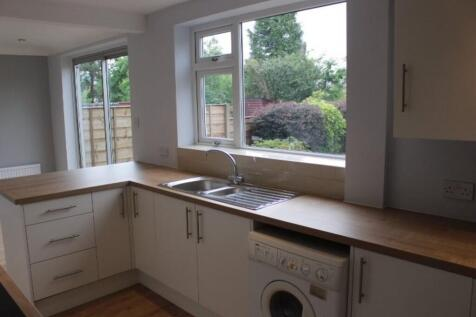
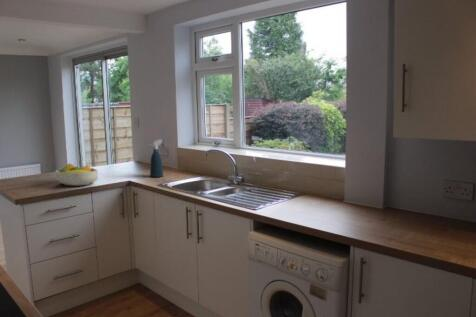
+ spray bottle [148,138,167,178]
+ fruit bowl [55,162,99,187]
